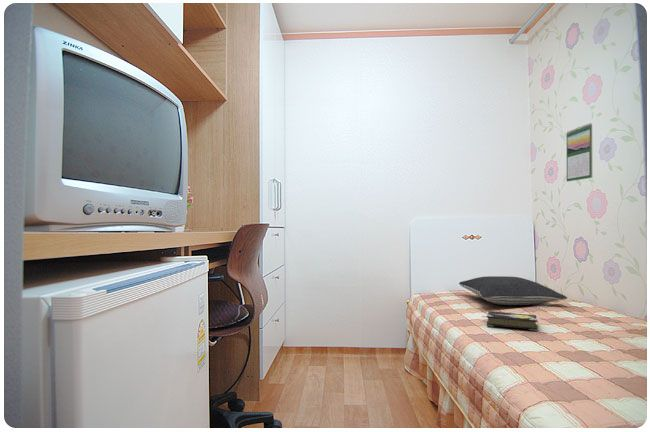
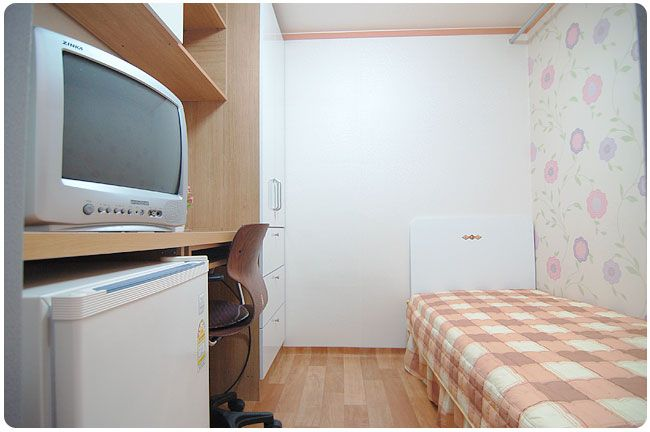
- pillow [458,275,568,306]
- hardback book [481,310,538,332]
- calendar [566,122,593,182]
